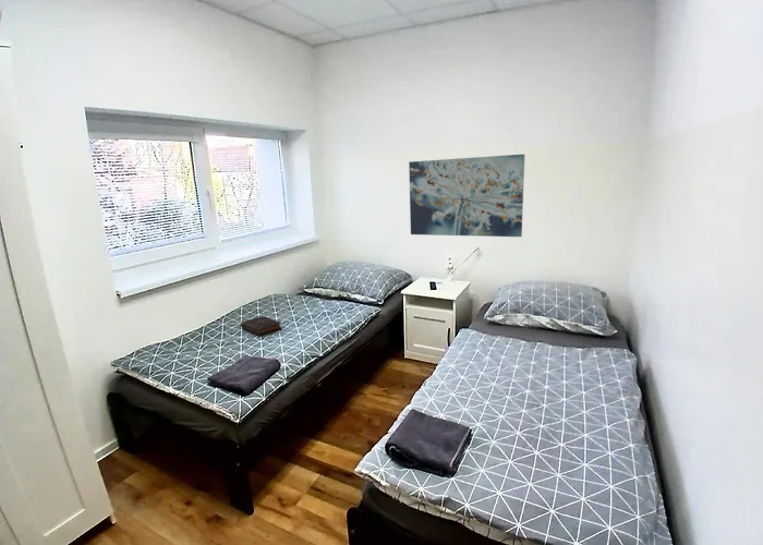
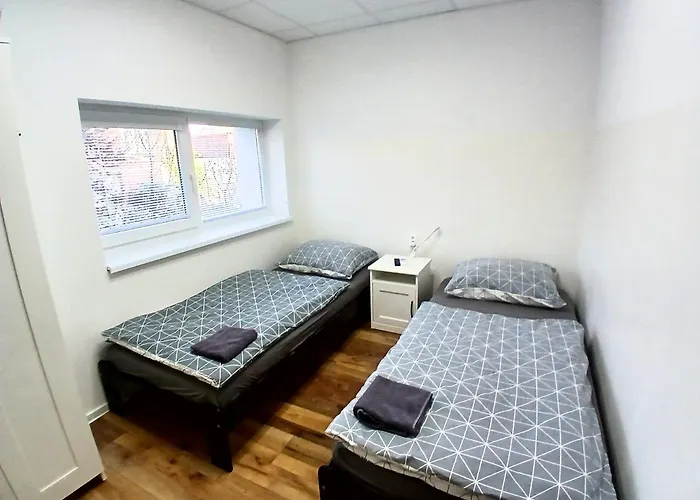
- wall art [408,153,525,238]
- book [240,315,282,337]
